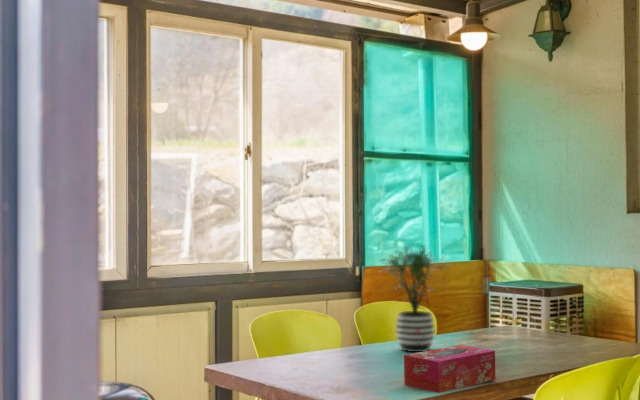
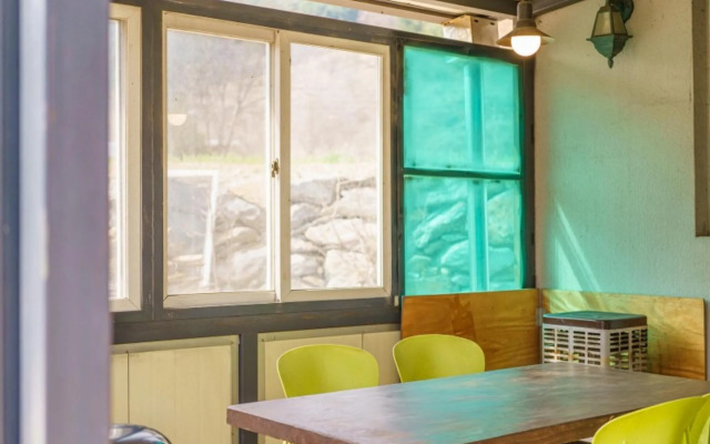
- potted plant [377,244,451,353]
- tissue box [403,344,496,394]
